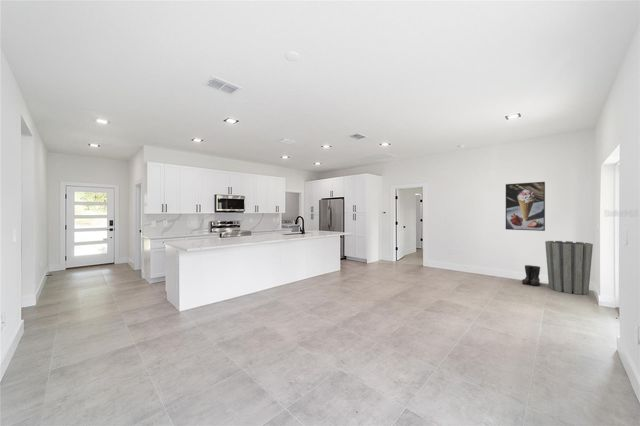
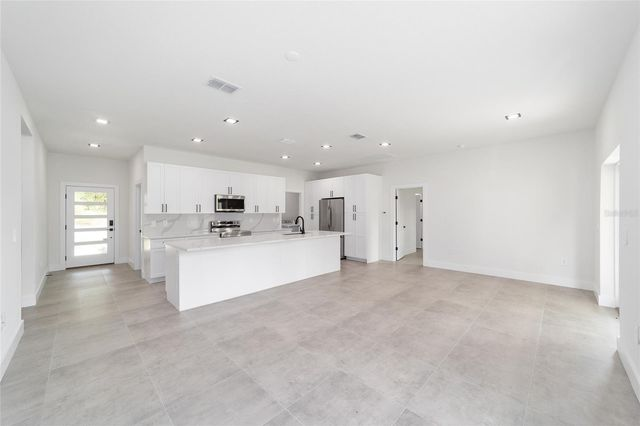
- boots [521,264,541,287]
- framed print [505,181,546,232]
- trash can [544,240,594,295]
